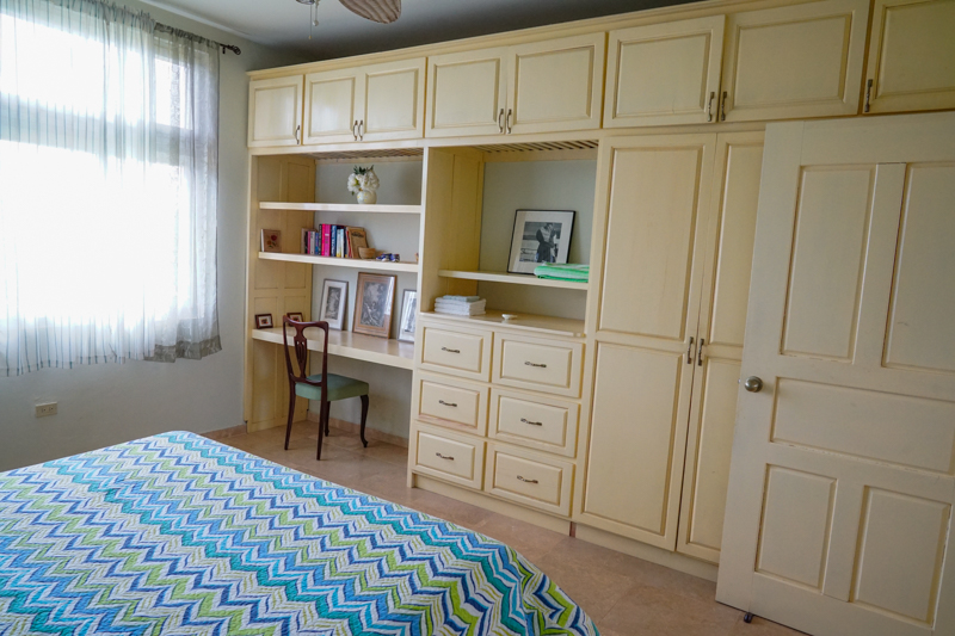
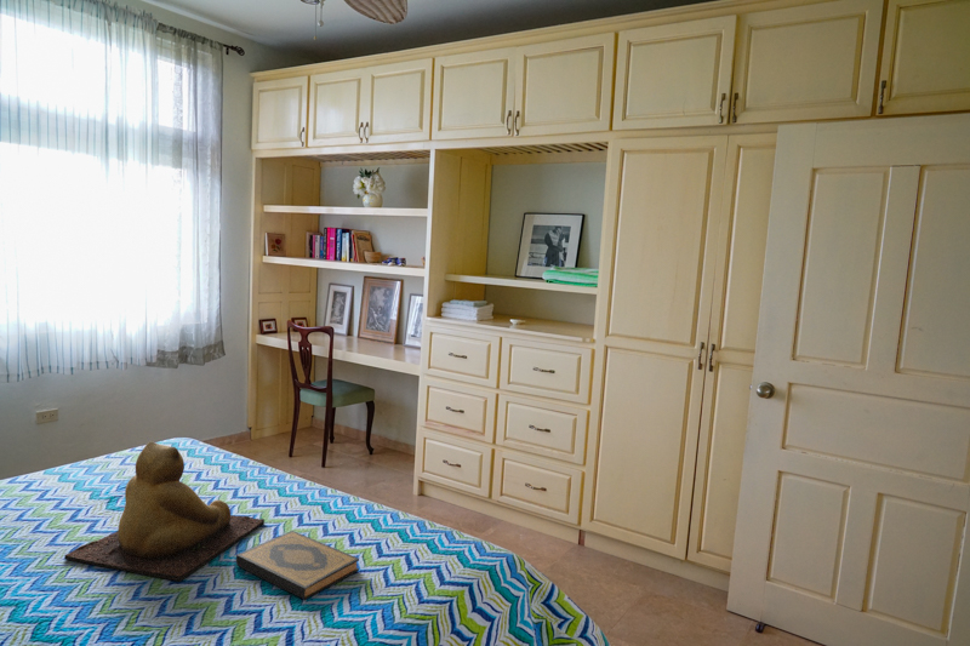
+ teddy bear [63,440,266,583]
+ hardback book [235,530,360,600]
